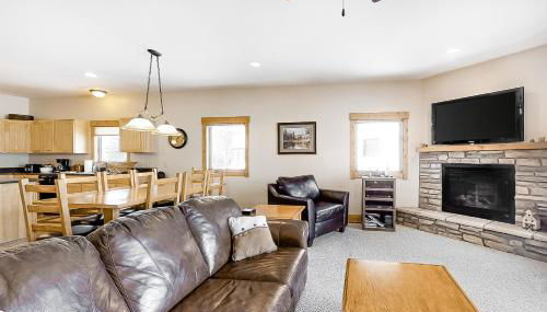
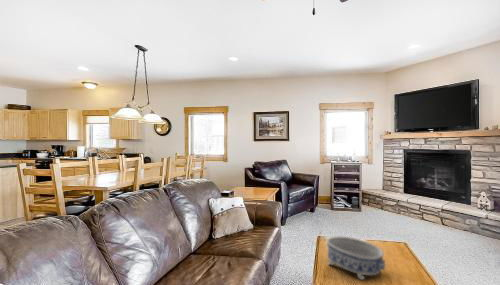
+ decorative bowl [326,235,387,281]
